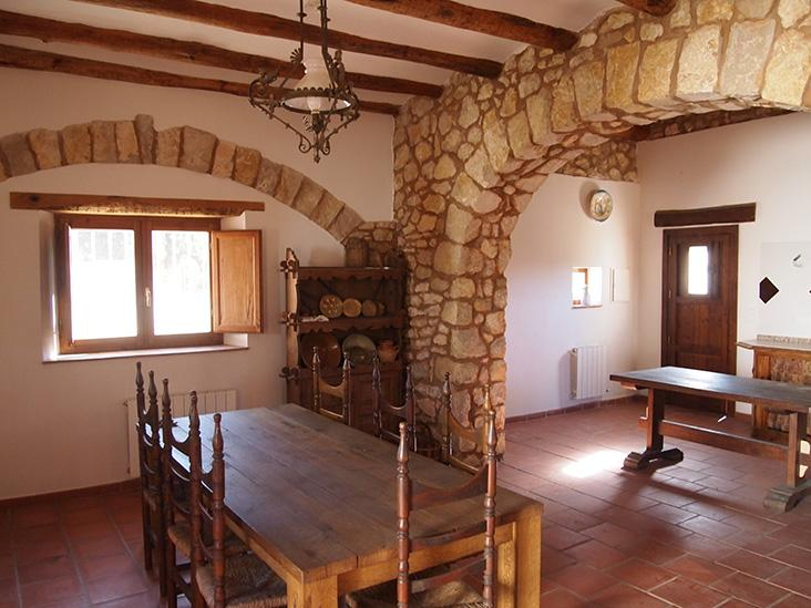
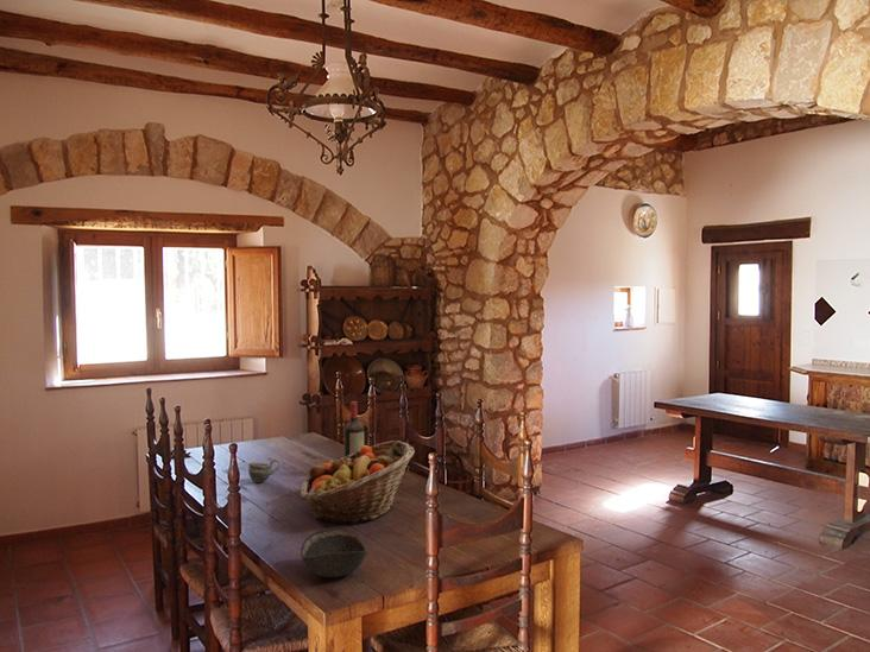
+ wine bottle [343,400,365,457]
+ bowl [300,527,368,578]
+ fruit basket [300,439,416,525]
+ cup [247,457,282,483]
